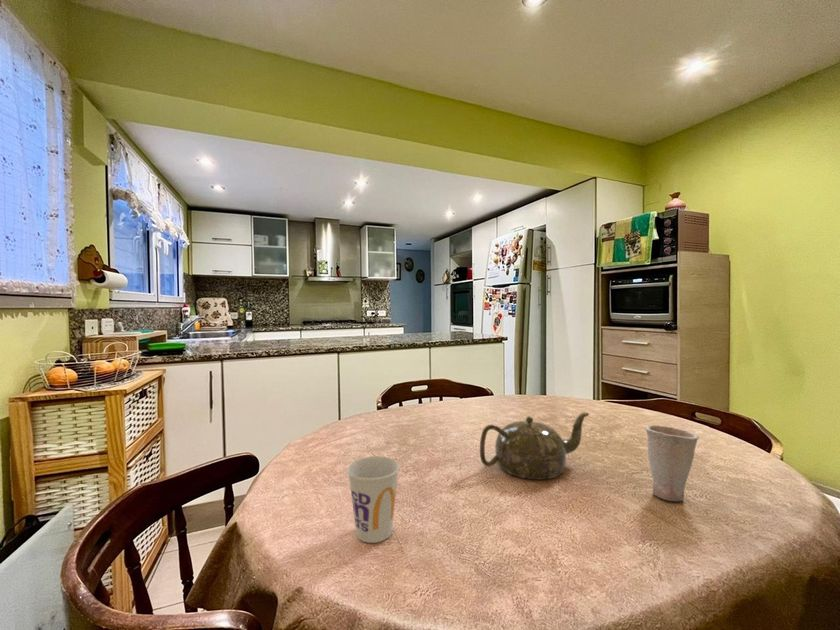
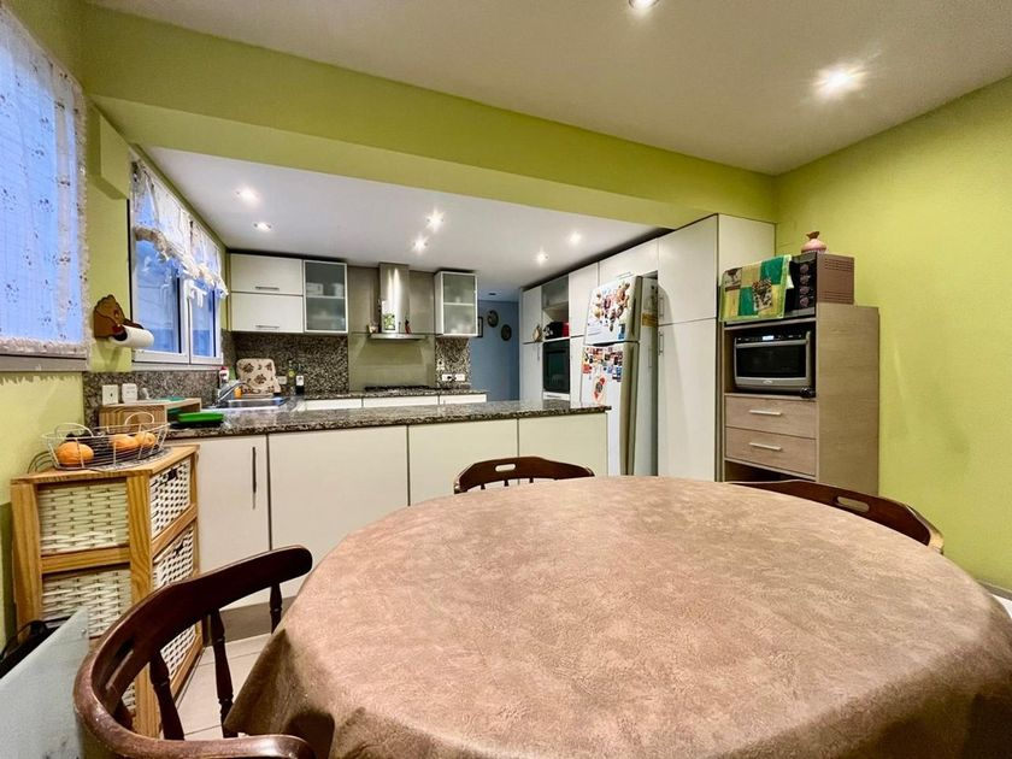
- cup [346,455,401,544]
- teapot [479,412,590,480]
- cup [644,424,700,502]
